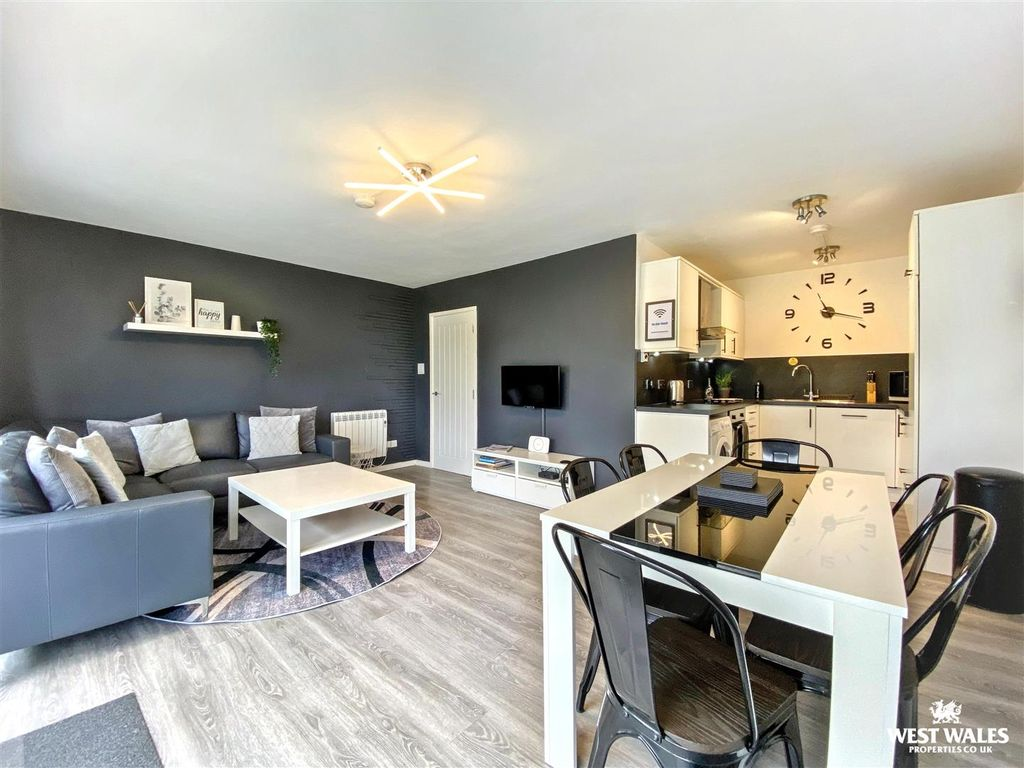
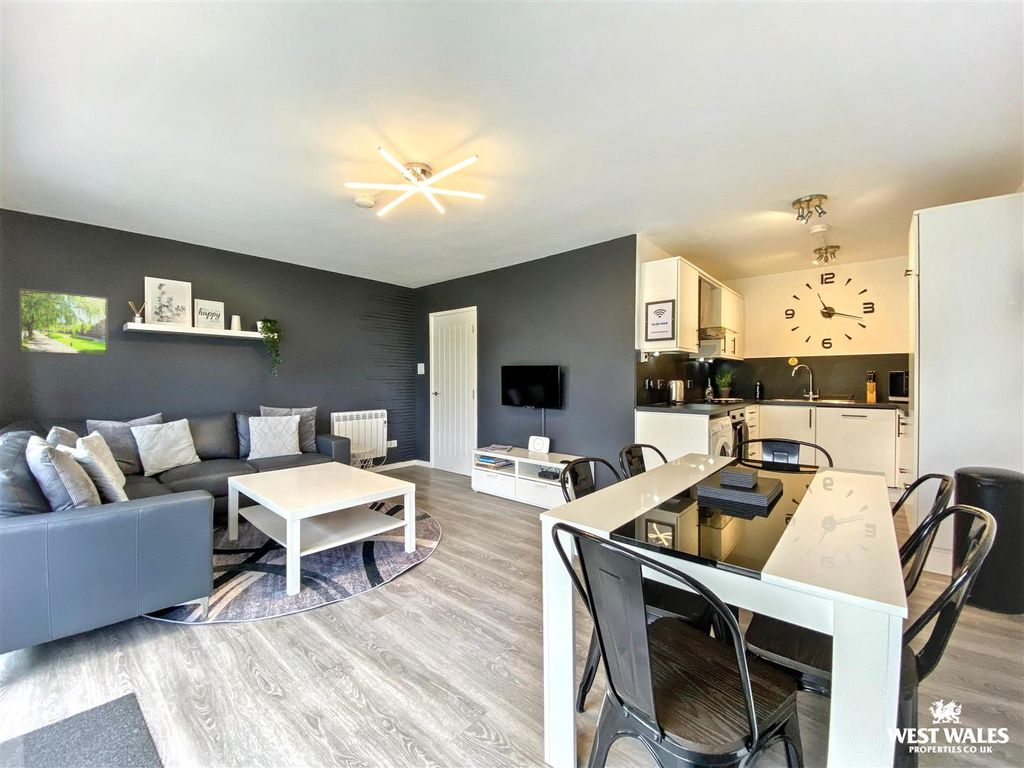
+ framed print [17,287,109,357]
